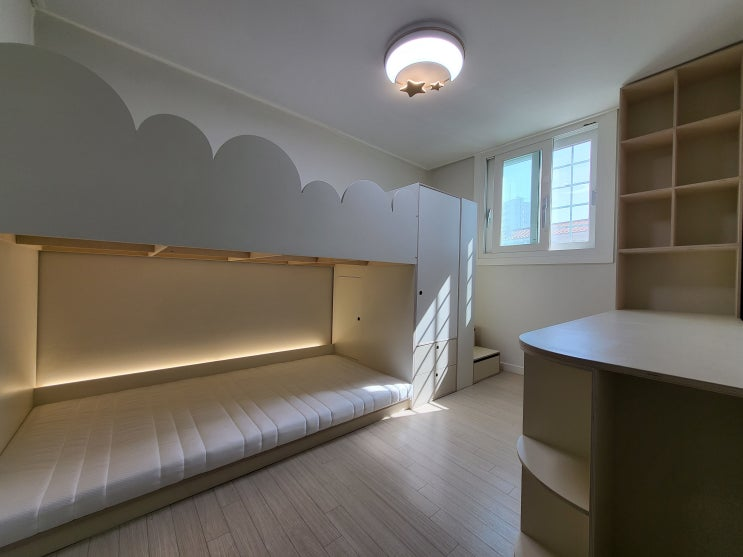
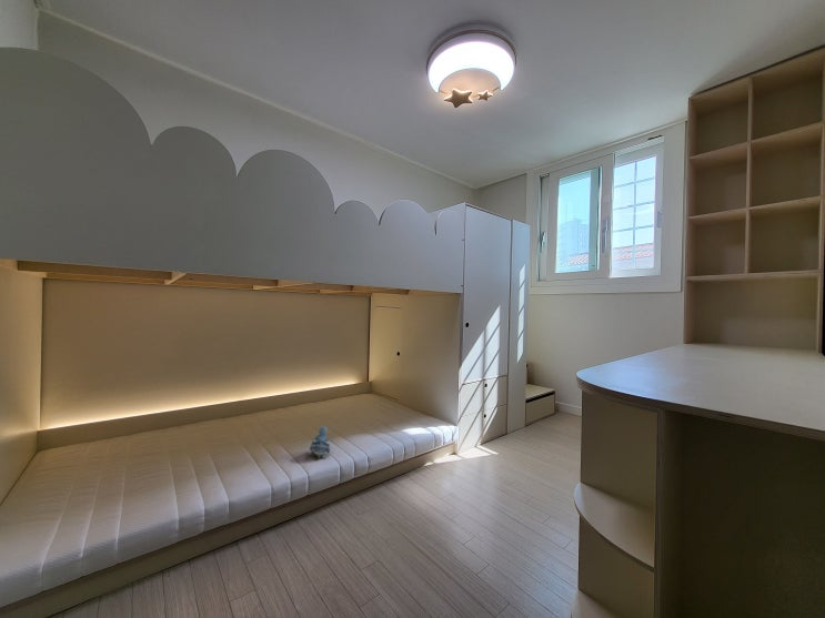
+ plush toy [308,425,331,460]
